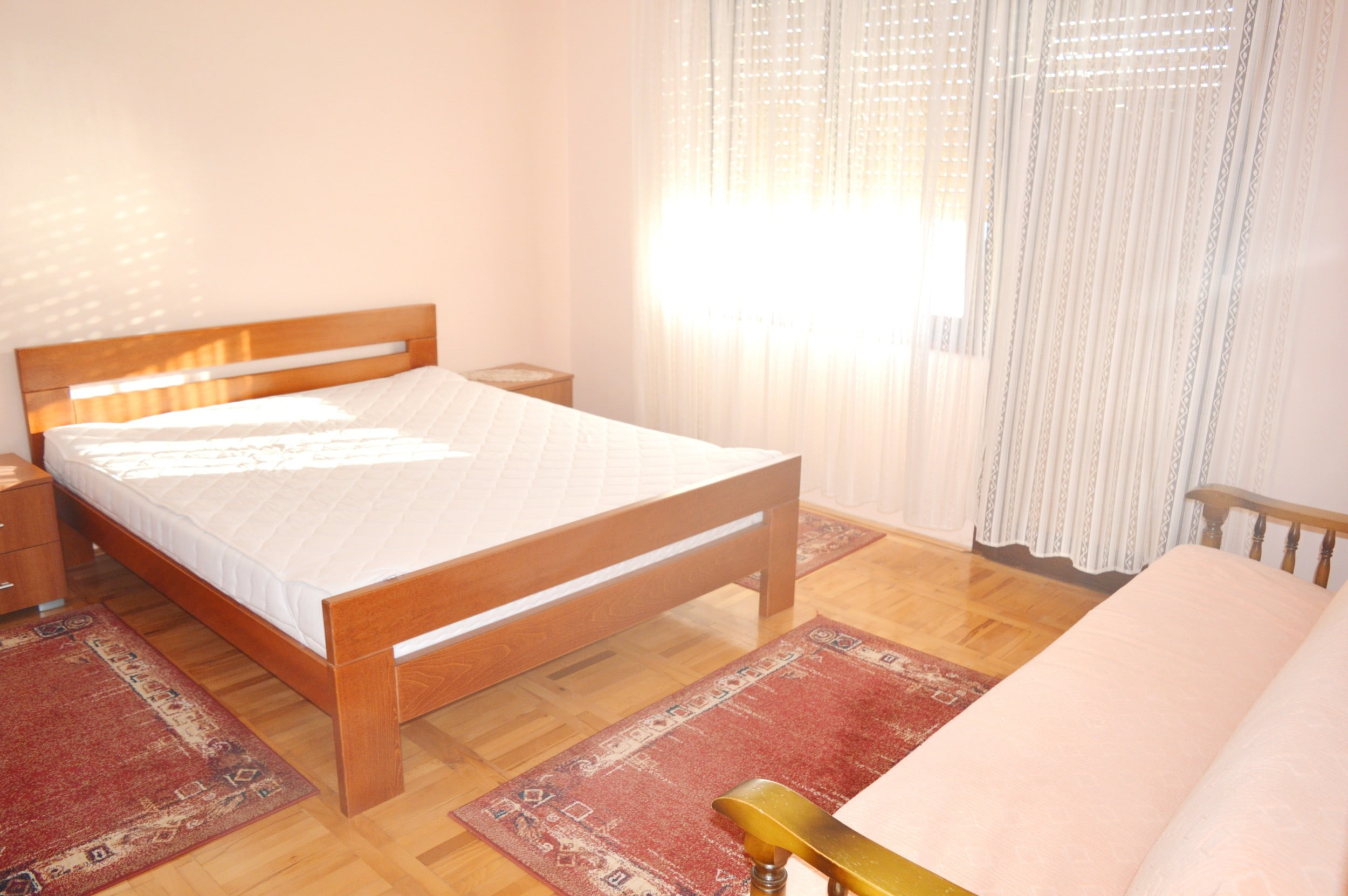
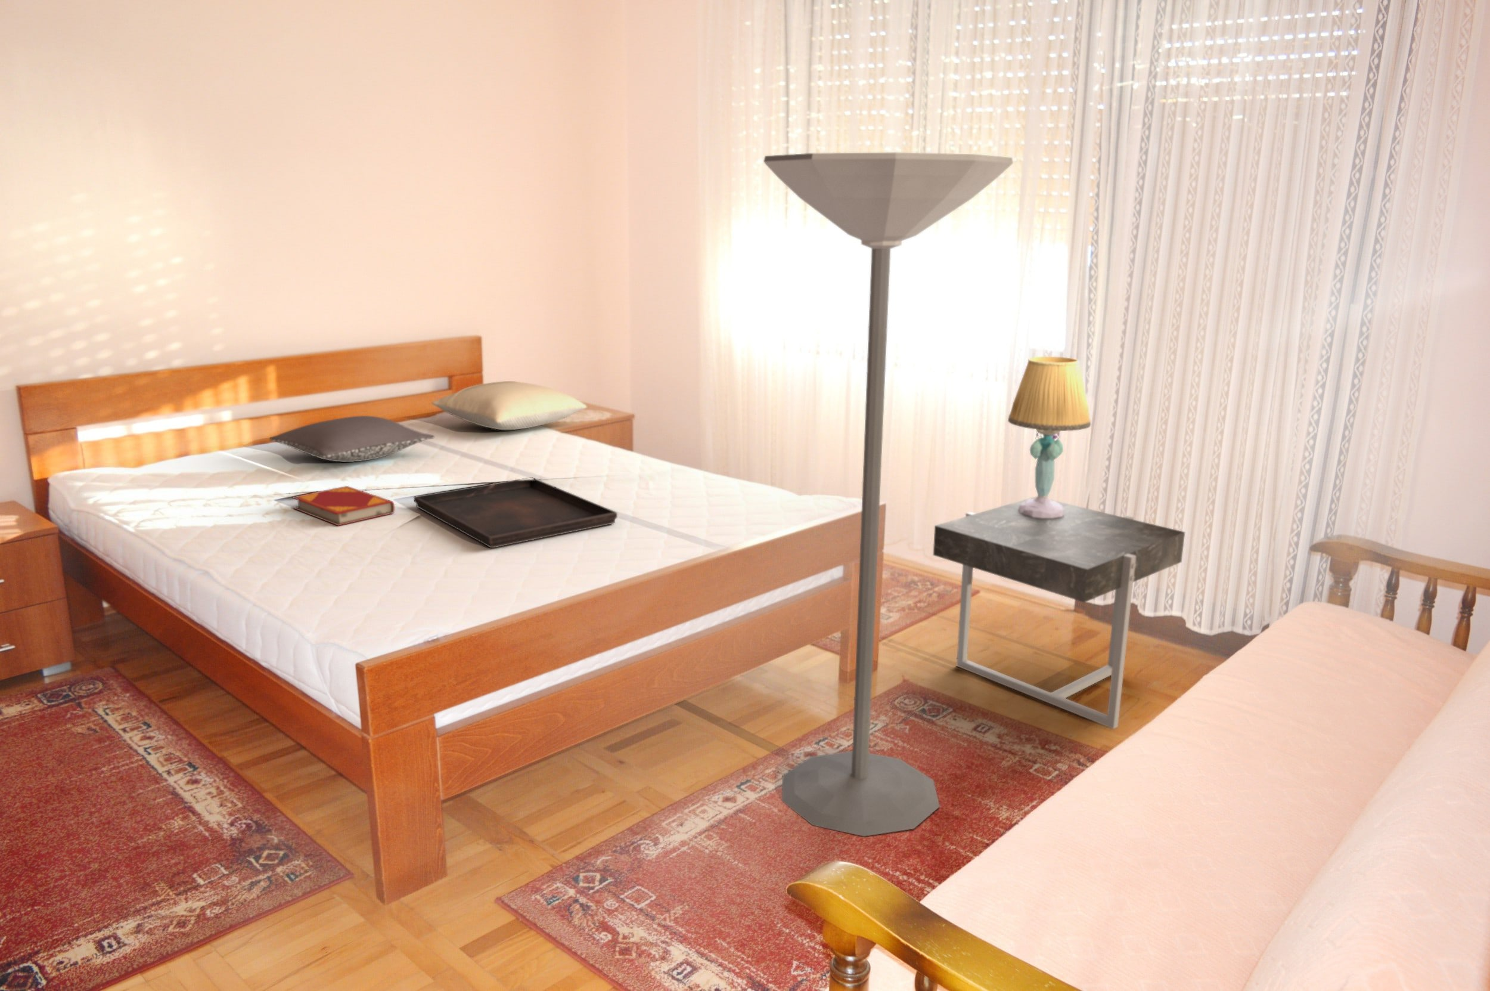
+ pillow [431,380,587,430]
+ serving tray [413,477,618,549]
+ hardback book [292,486,395,526]
+ floor lamp [763,152,1014,837]
+ side table [933,496,1185,730]
+ table lamp [1007,356,1091,518]
+ pillow [269,415,436,462]
